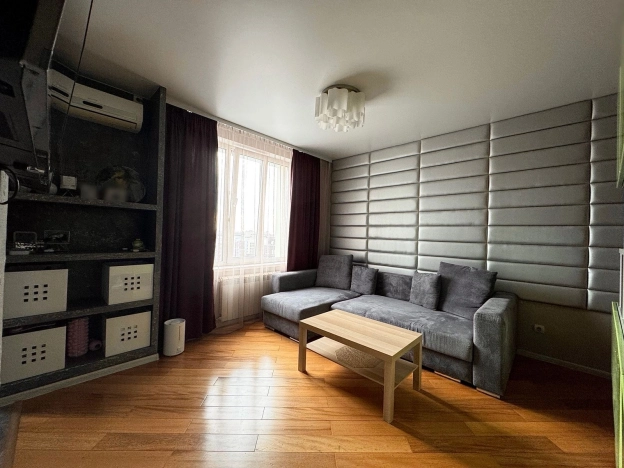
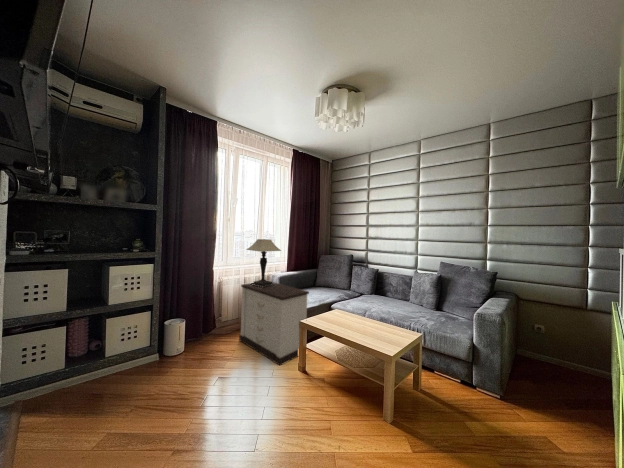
+ nightstand [238,281,310,367]
+ table lamp [245,238,282,288]
